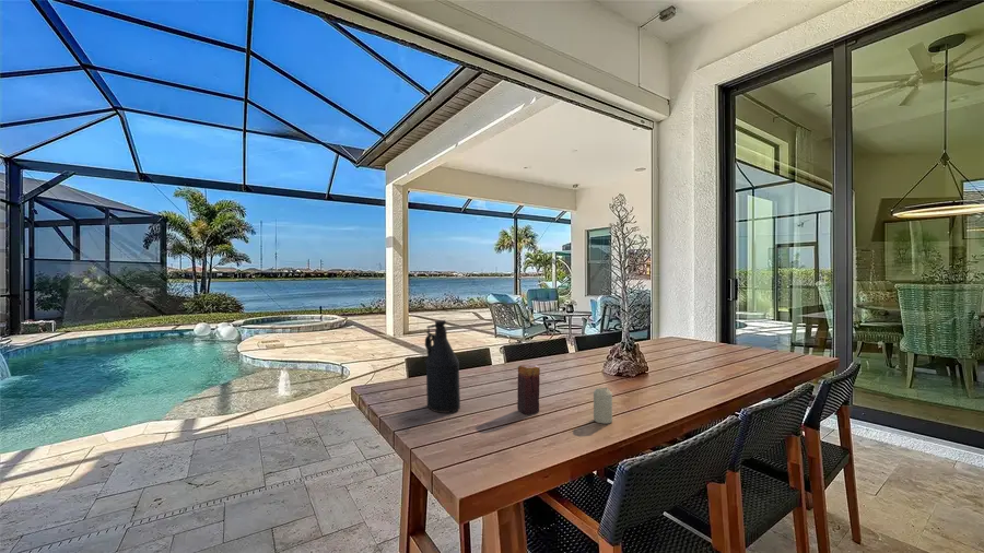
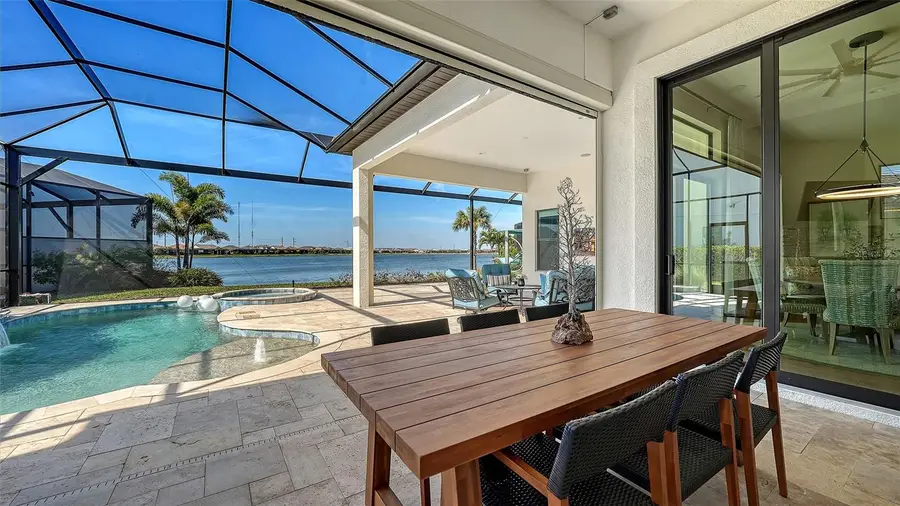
- bottle [424,319,461,414]
- candle [593,387,613,425]
- candle [516,363,541,415]
